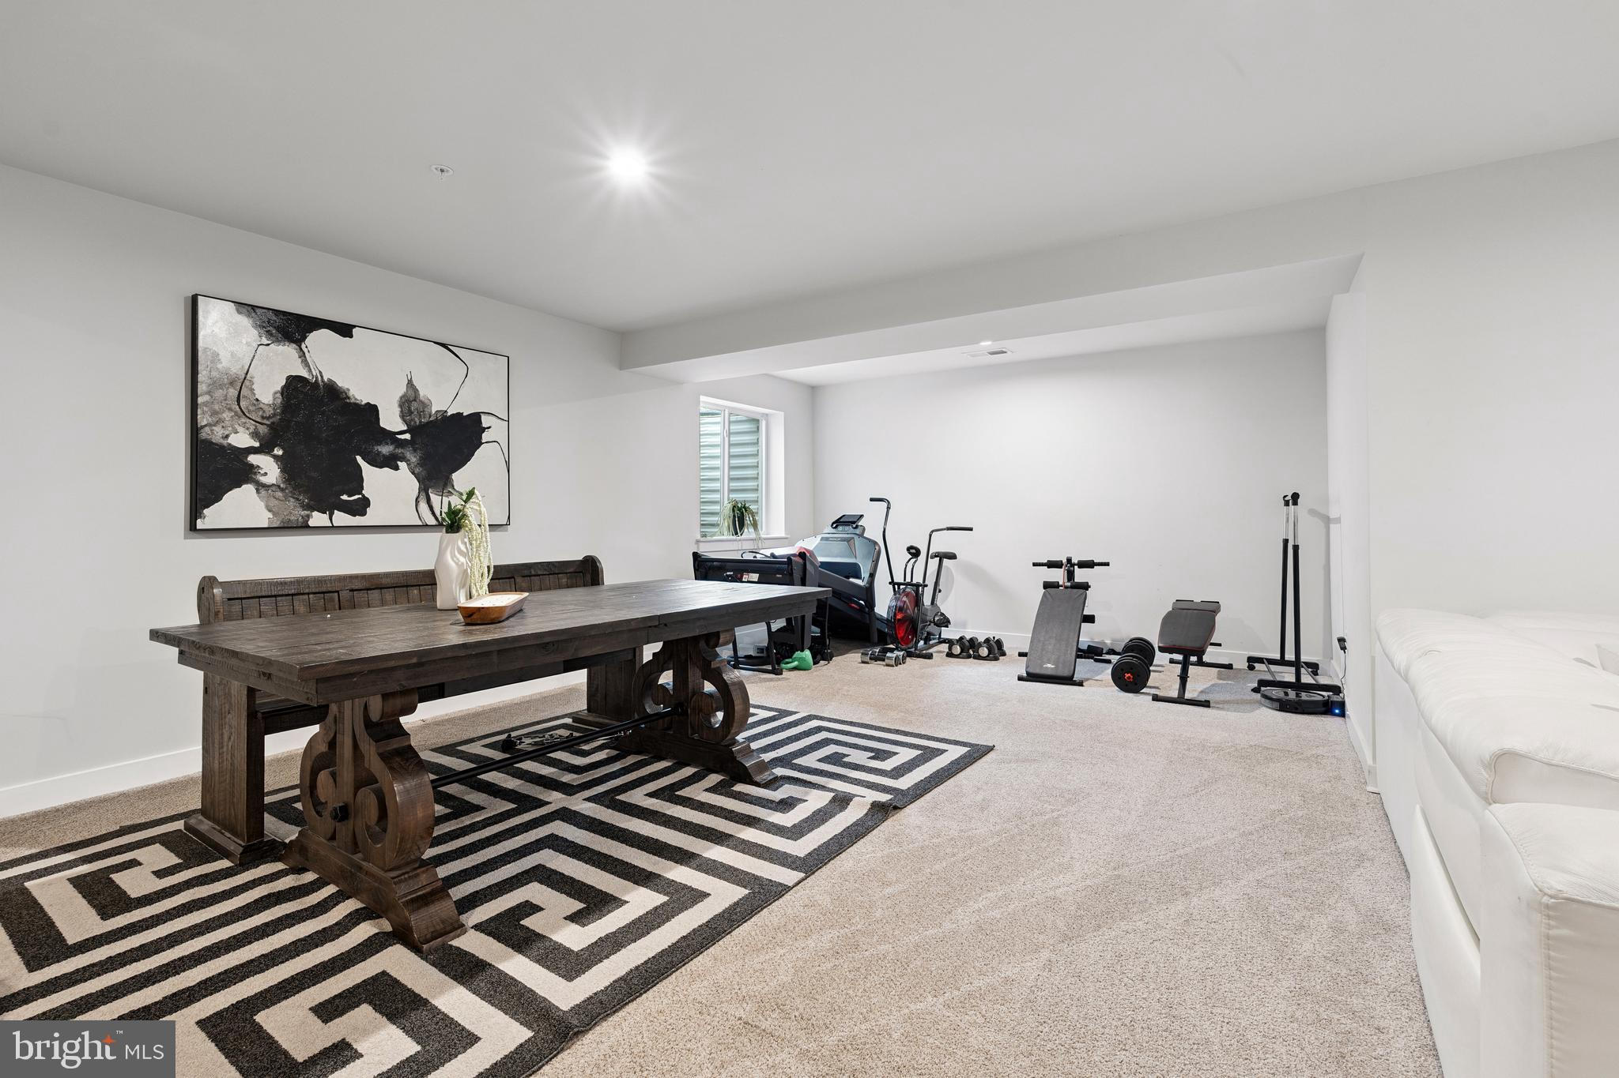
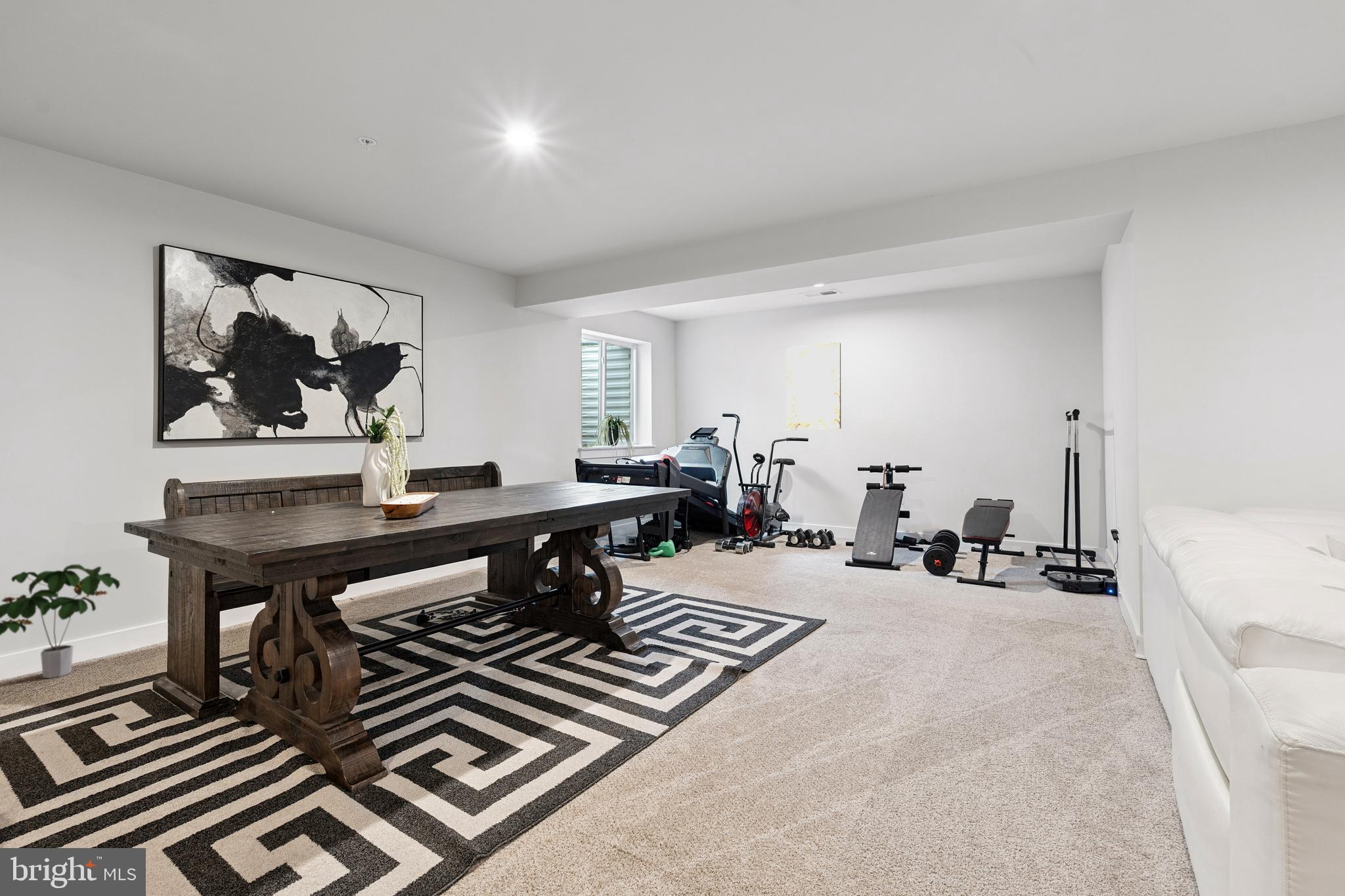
+ potted plant [0,564,121,679]
+ home mirror [785,342,841,430]
